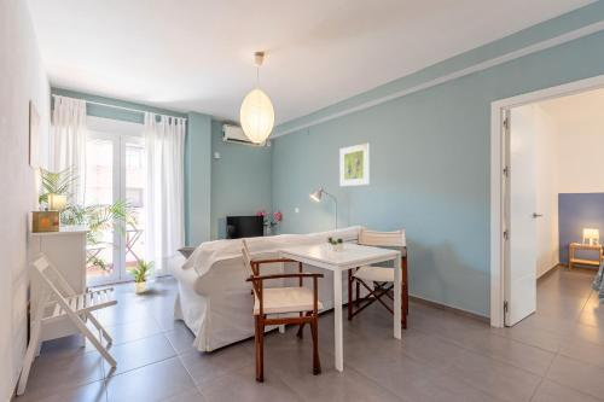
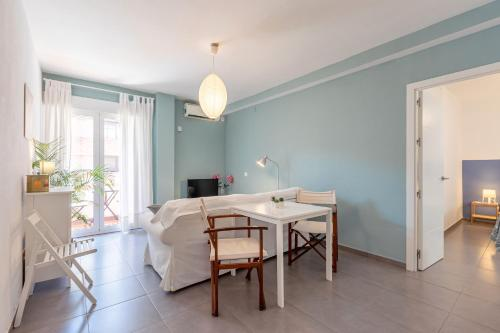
- potted plant [124,258,157,295]
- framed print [338,142,370,187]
